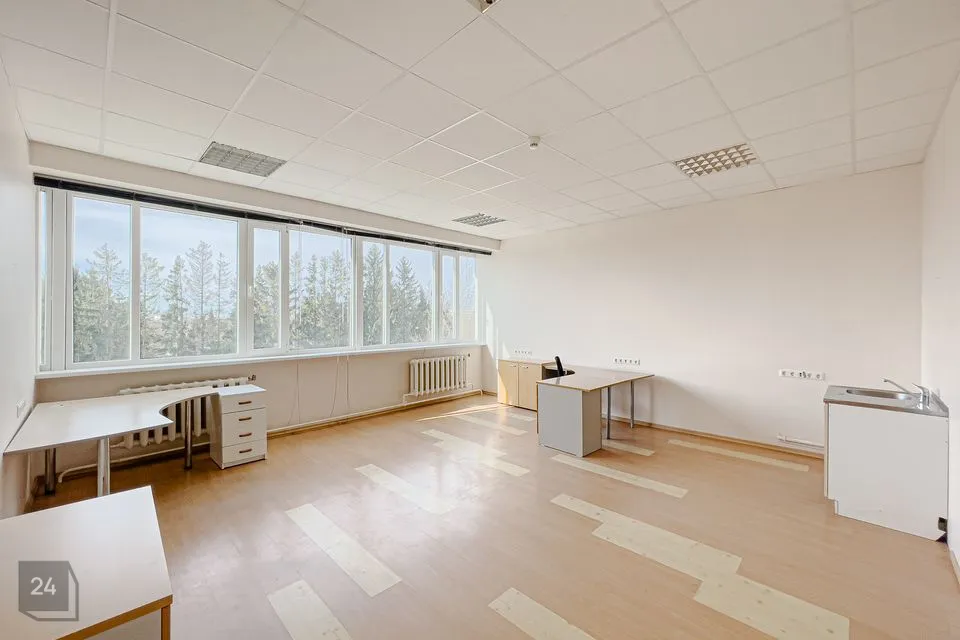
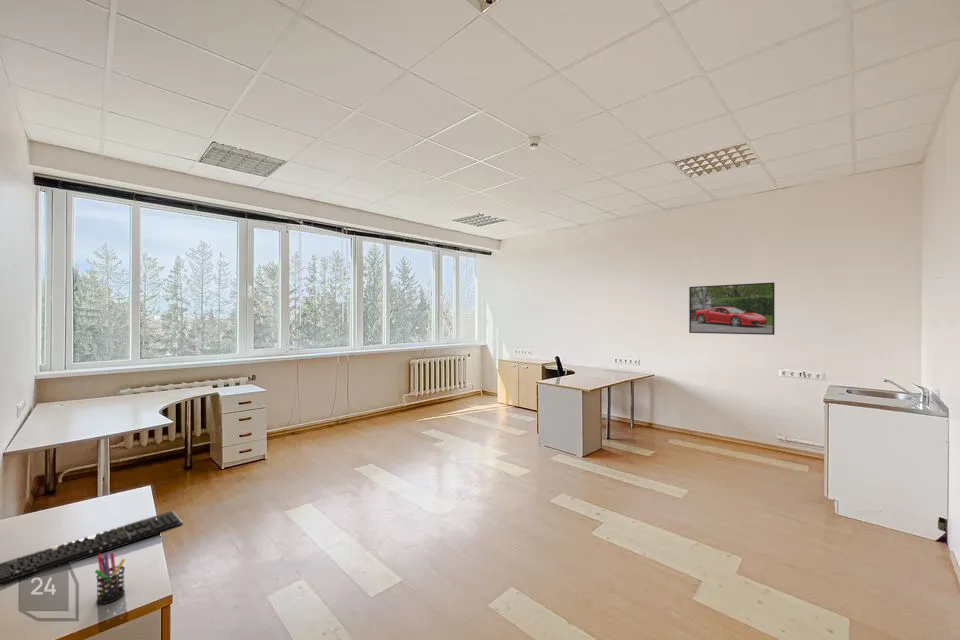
+ pen holder [94,552,126,605]
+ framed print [688,281,776,336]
+ computer keyboard [0,510,184,587]
